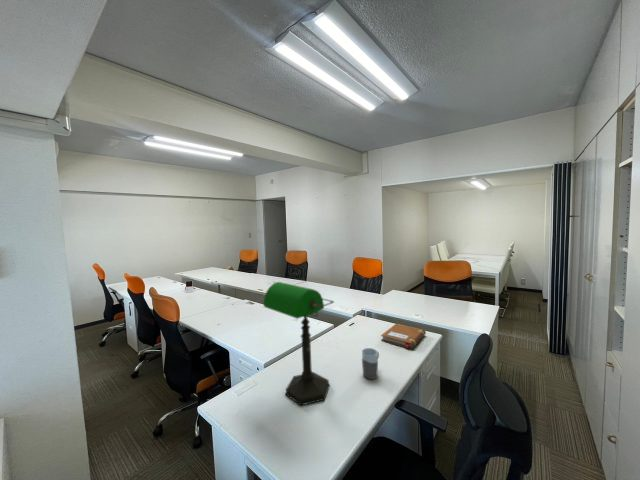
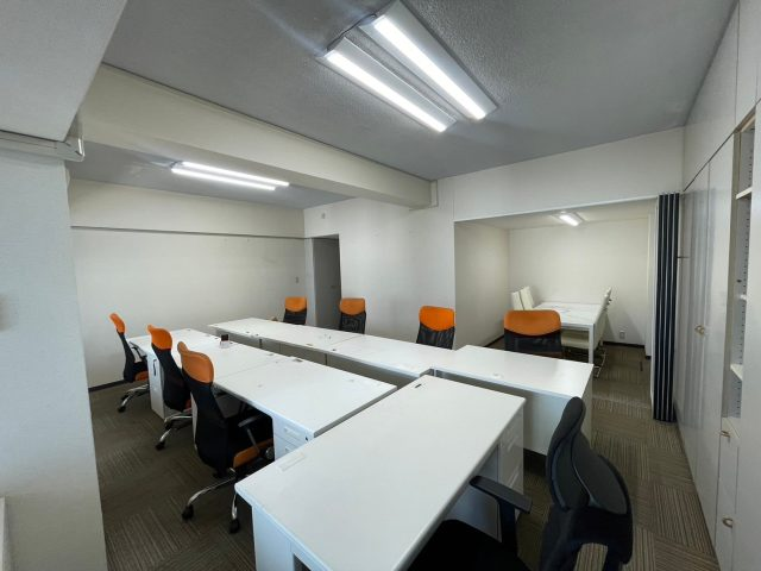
- notebook [380,322,427,350]
- desk lamp [263,281,335,406]
- mug [361,347,380,380]
